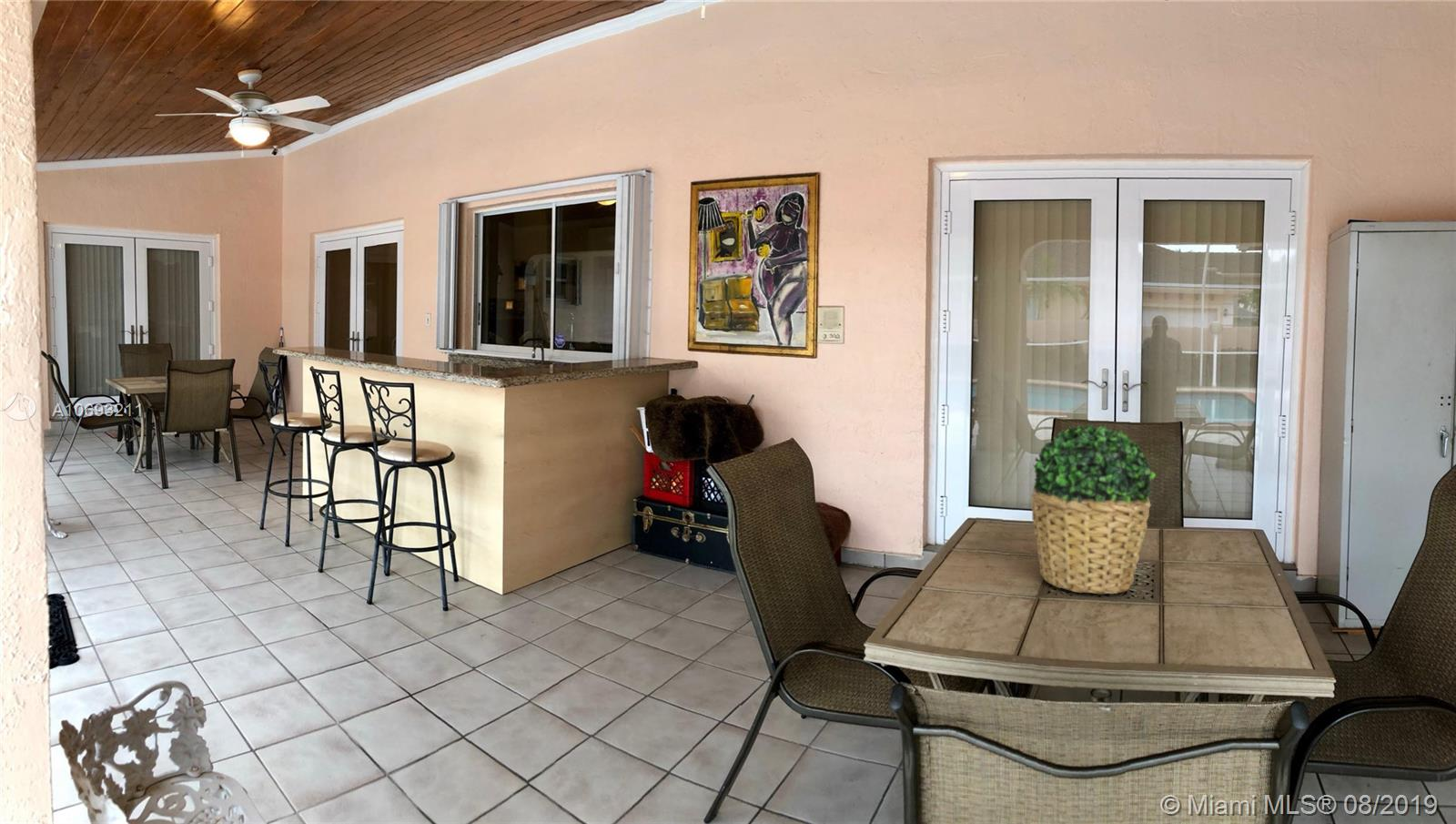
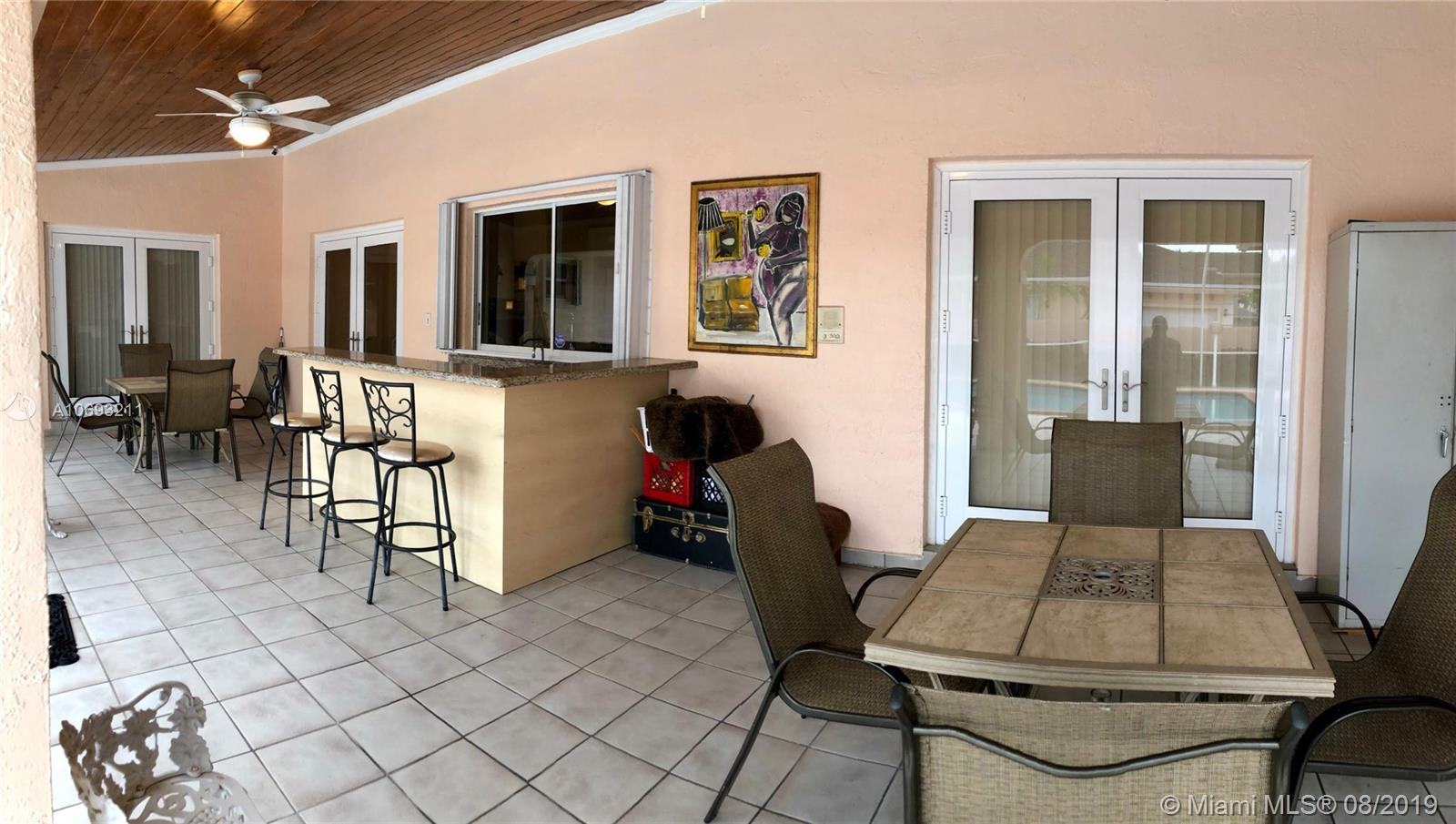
- potted plant [1030,423,1157,595]
